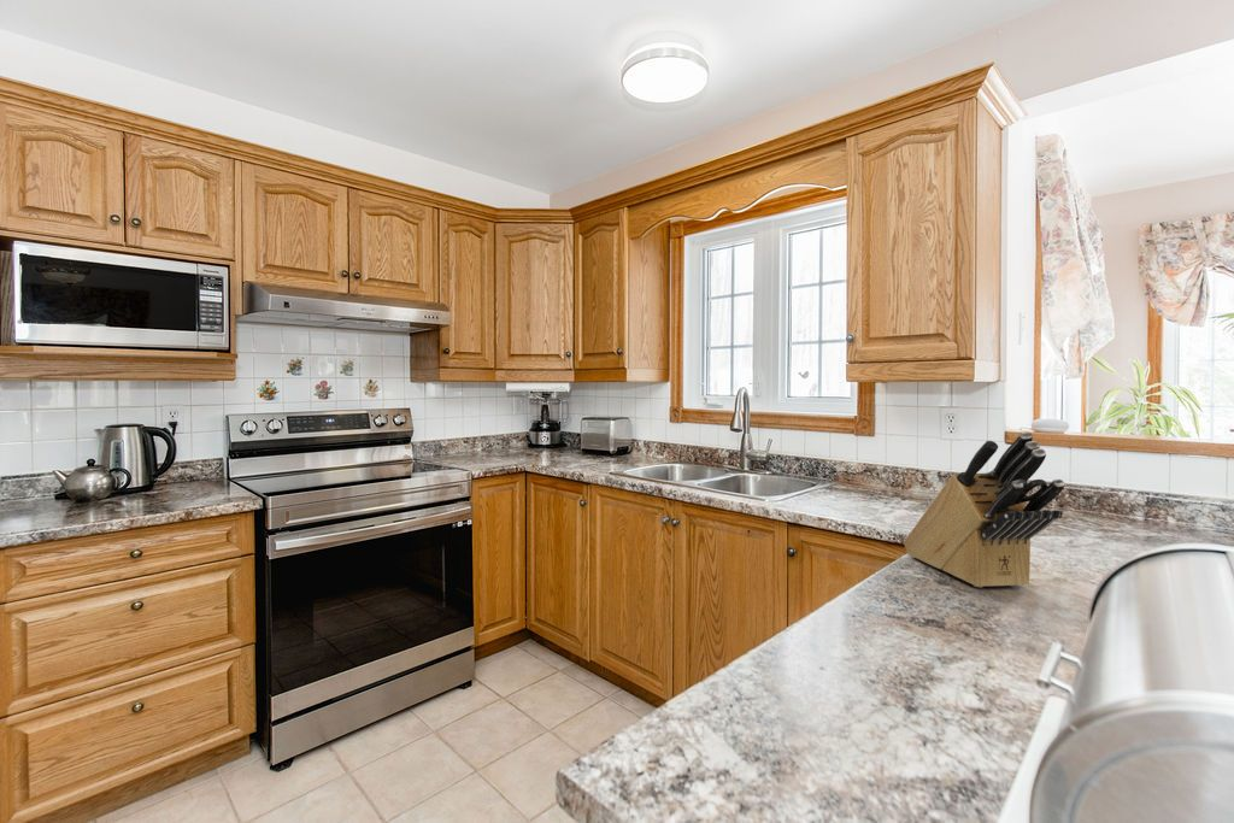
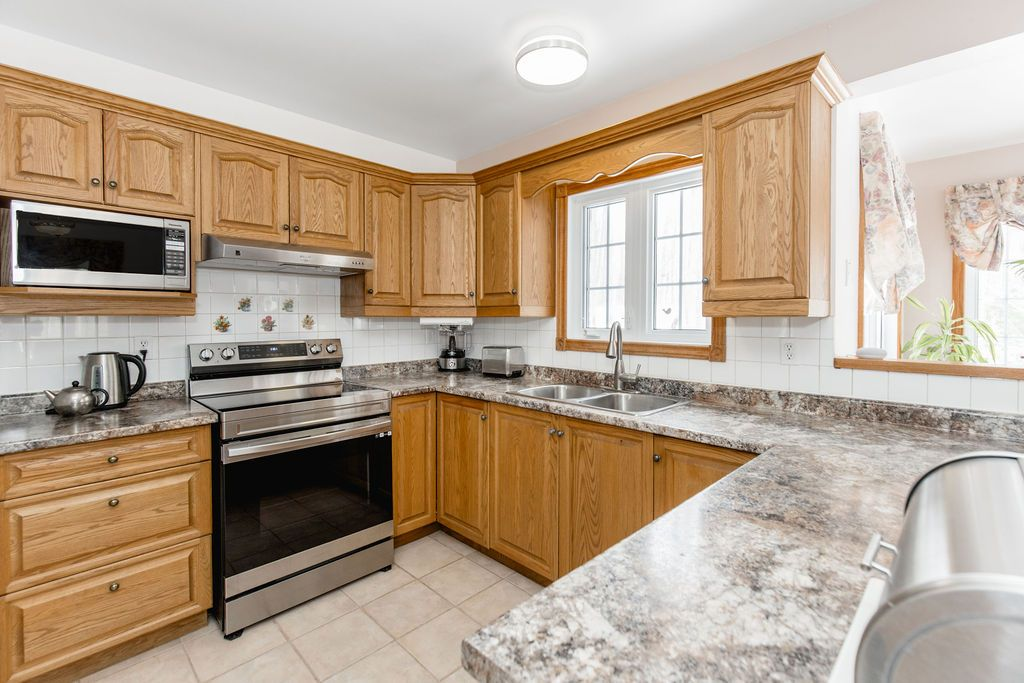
- knife block [903,430,1065,588]
